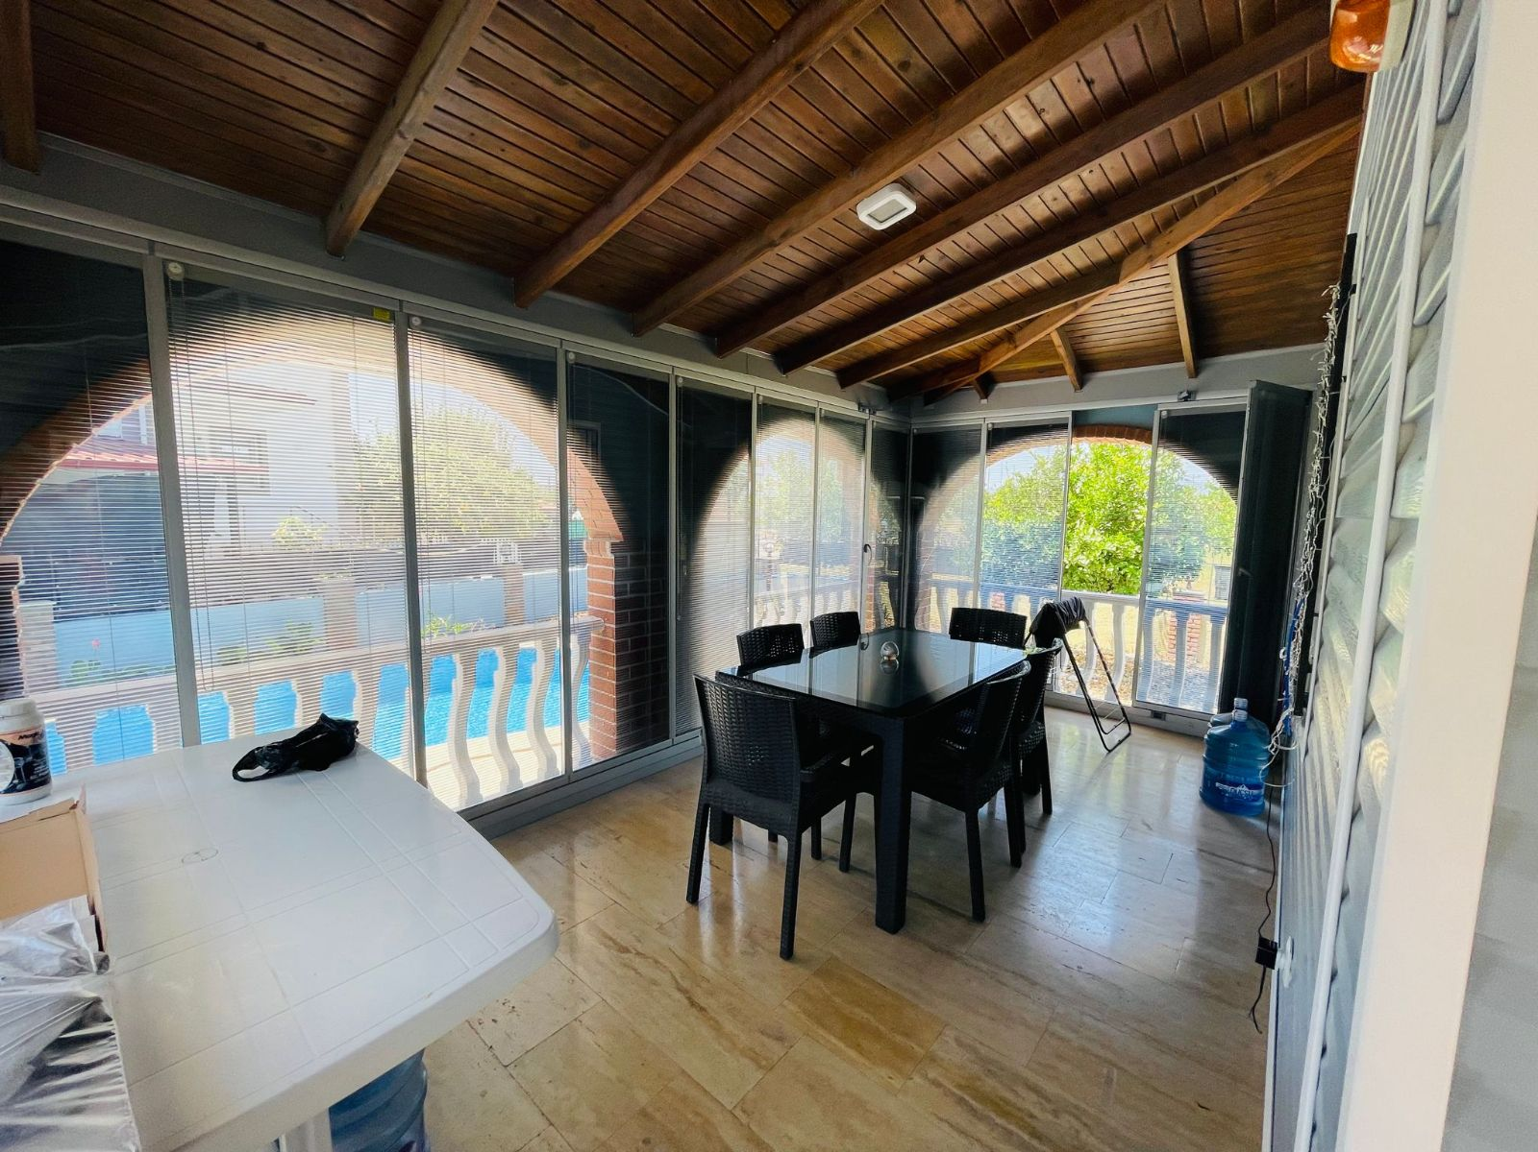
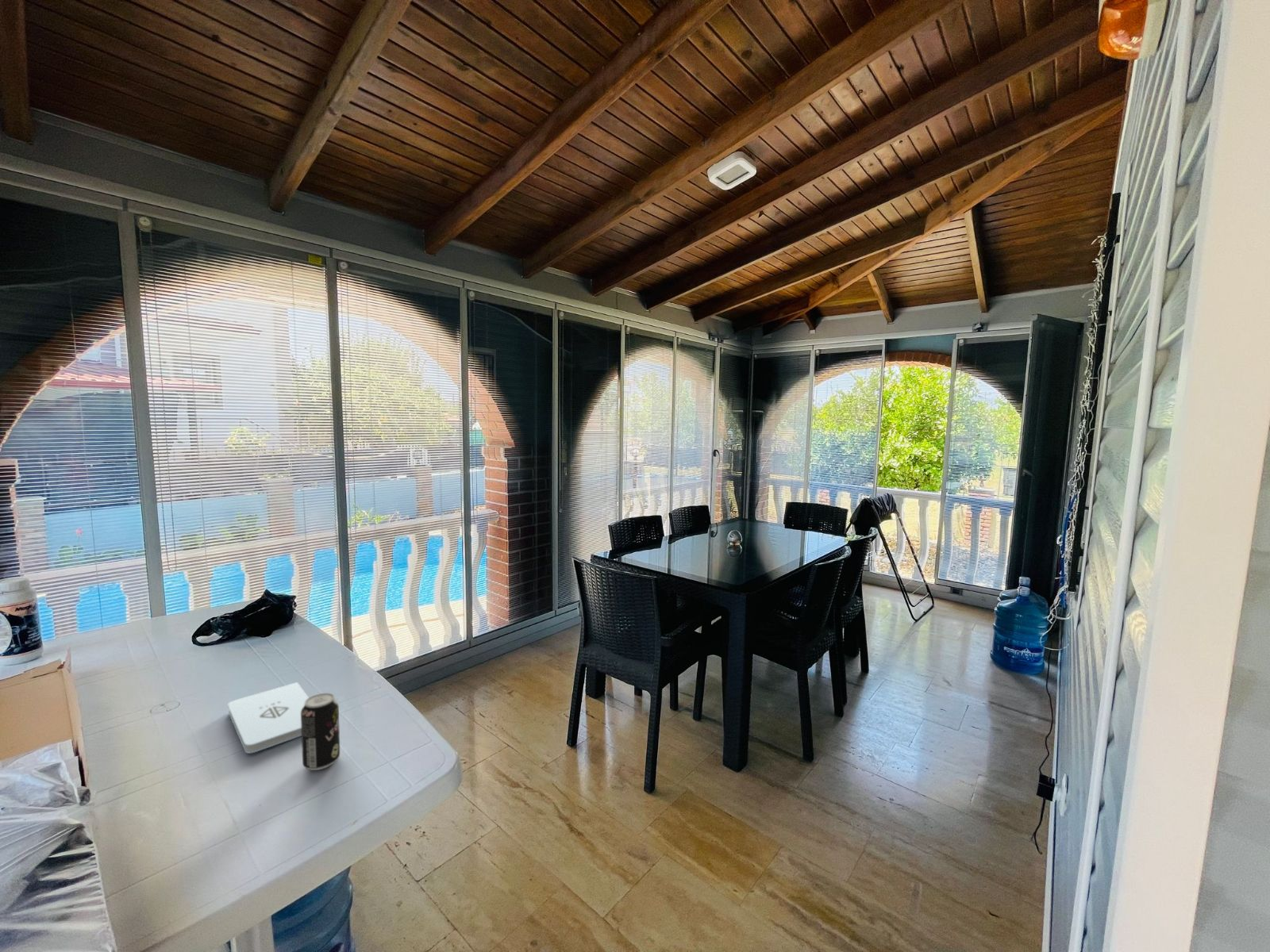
+ notepad [227,681,309,754]
+ beverage can [301,692,341,771]
